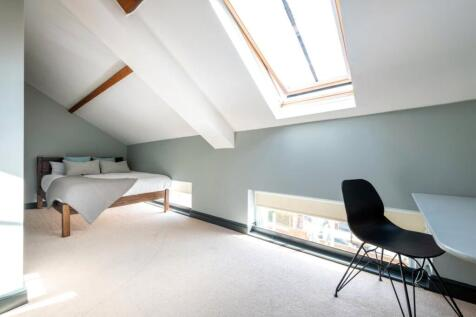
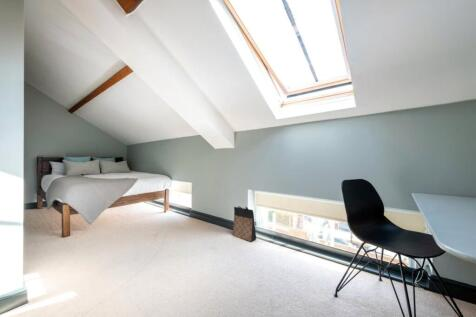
+ bag [232,205,257,242]
